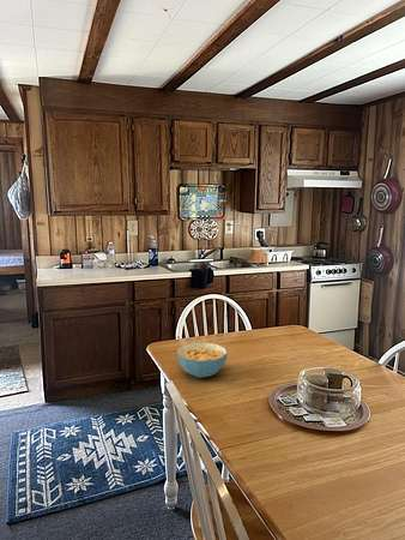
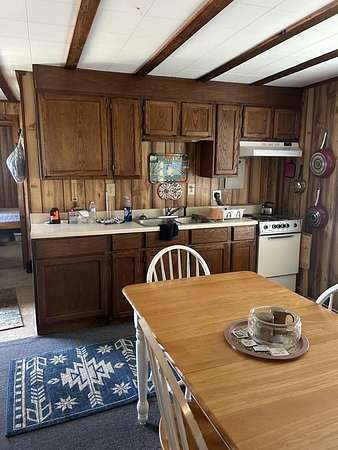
- cereal bowl [176,342,229,379]
